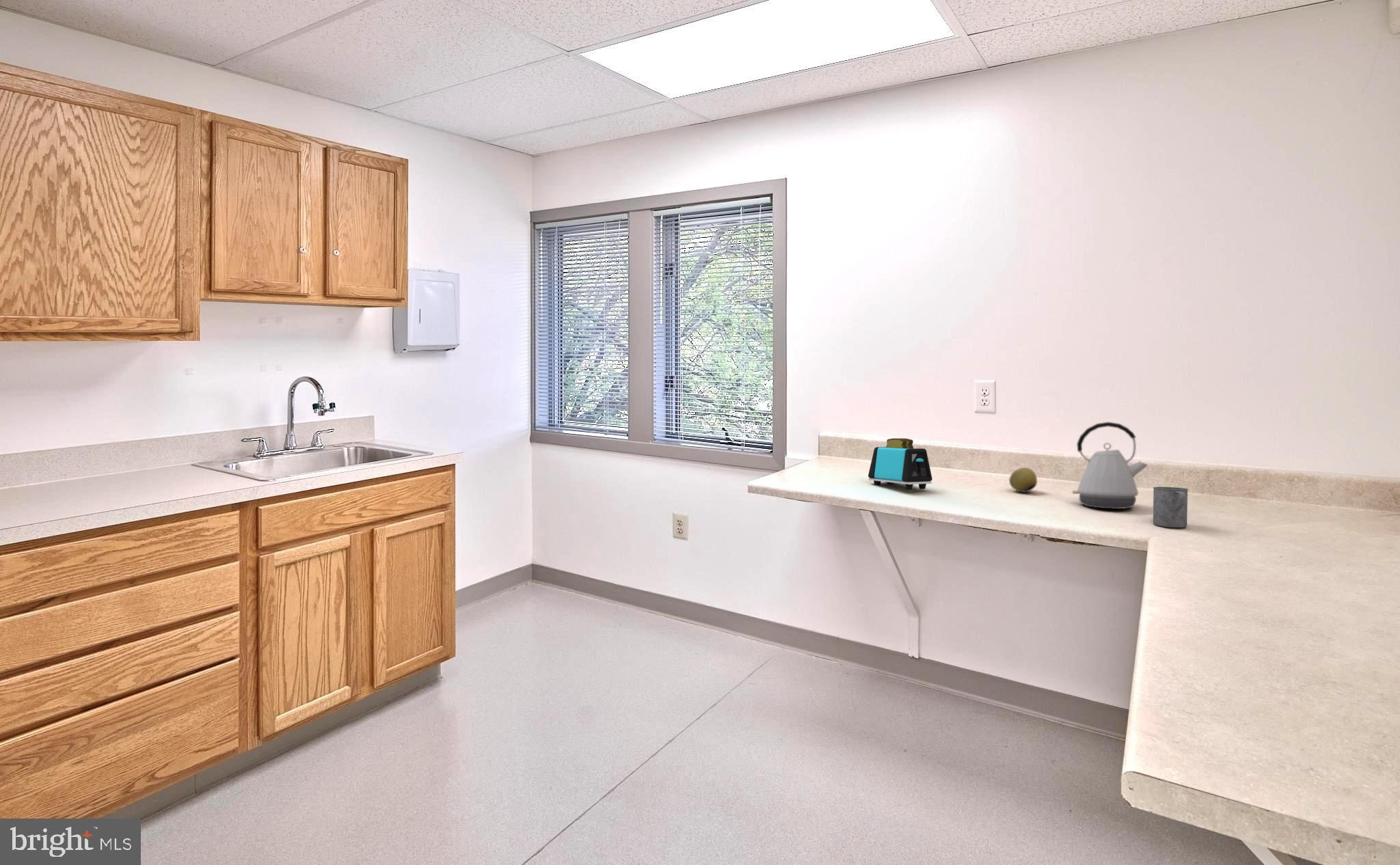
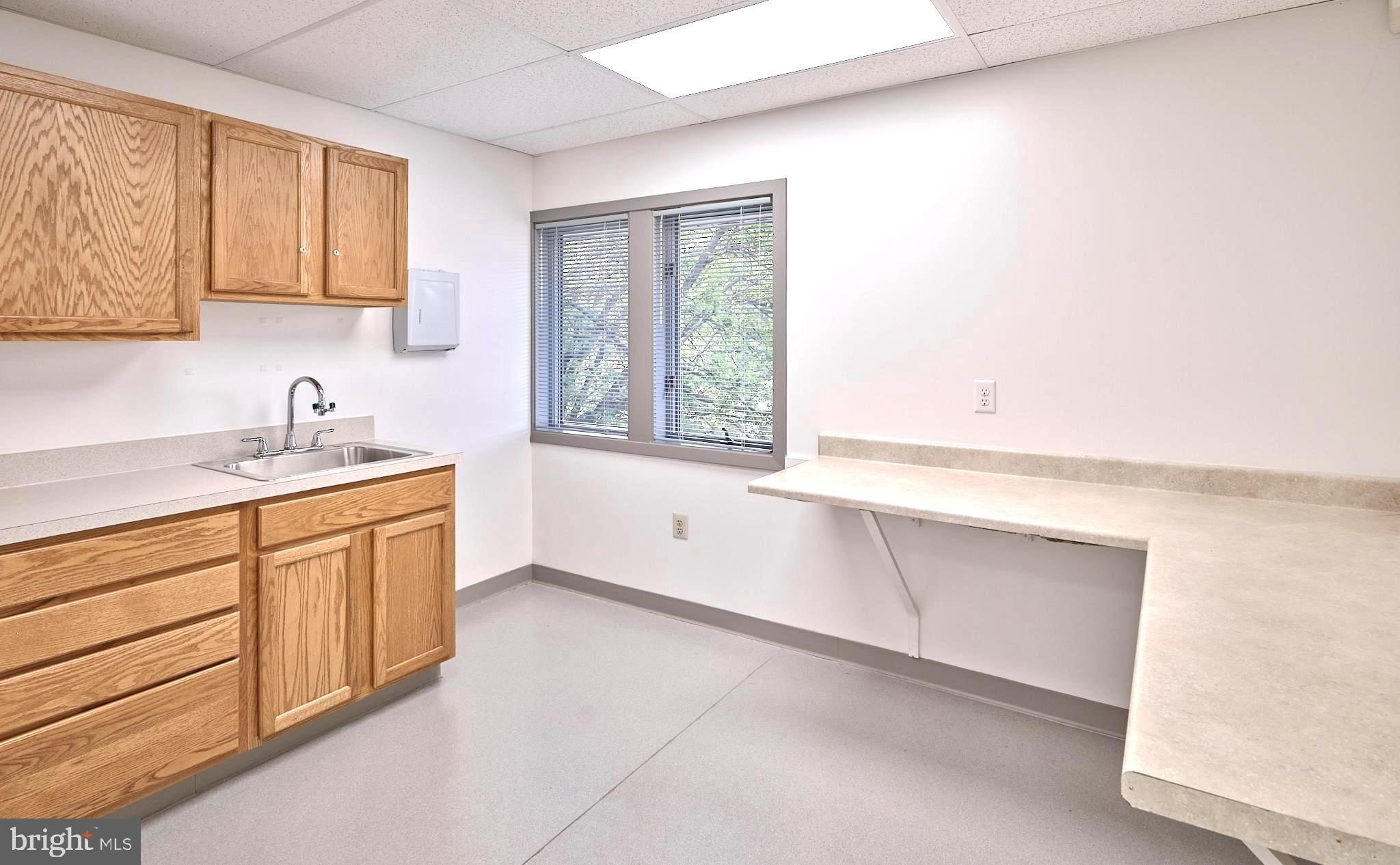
- mug [1153,486,1189,528]
- fruit [1008,467,1038,493]
- toaster [867,437,933,491]
- kettle [1071,422,1149,510]
